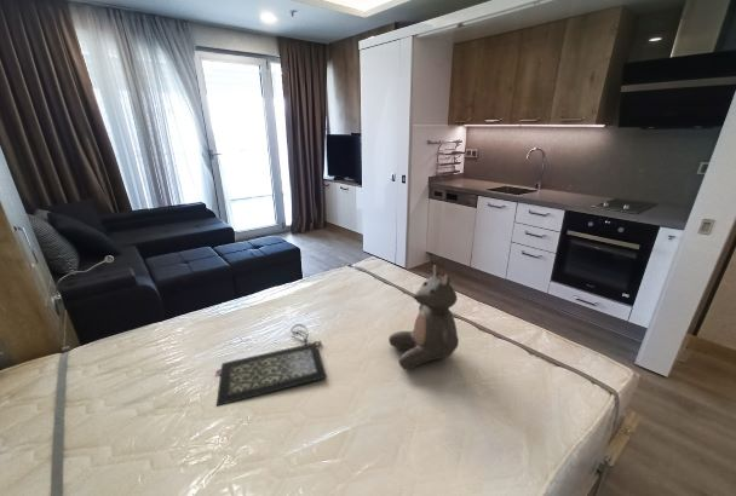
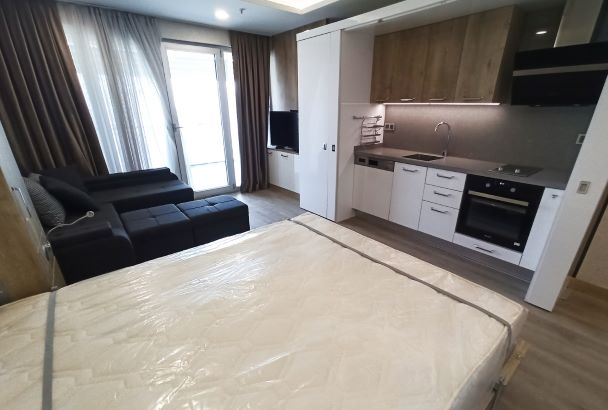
- clutch bag [214,323,328,406]
- teddy bear [387,264,460,370]
